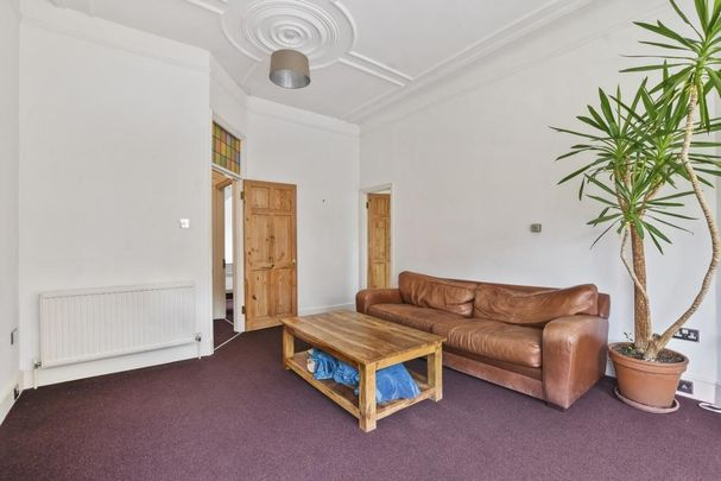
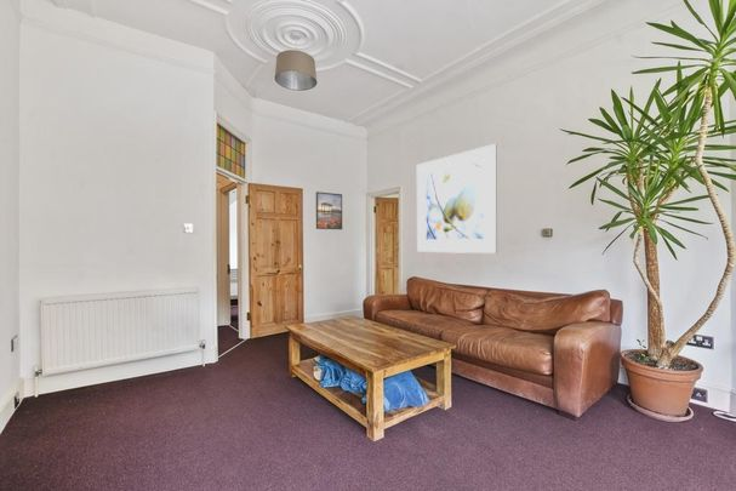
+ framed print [416,143,498,255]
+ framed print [315,190,343,230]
